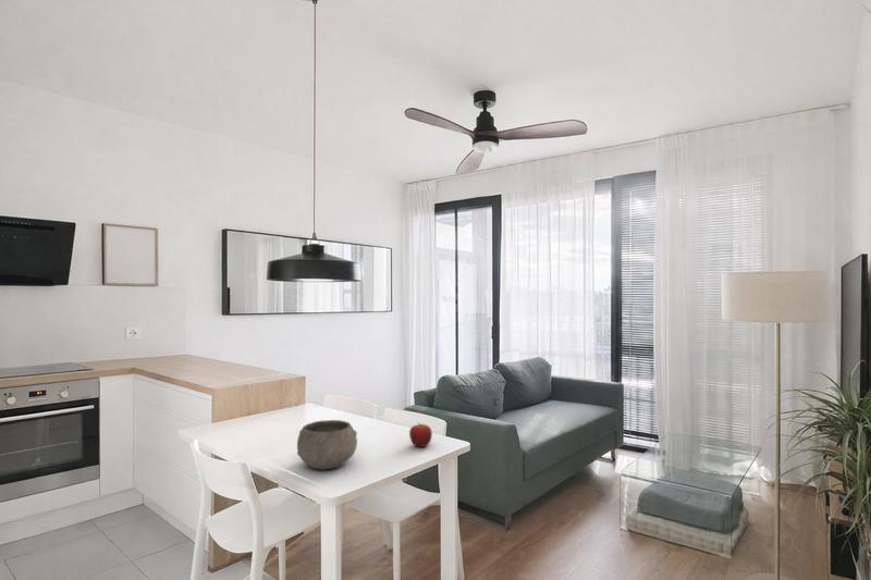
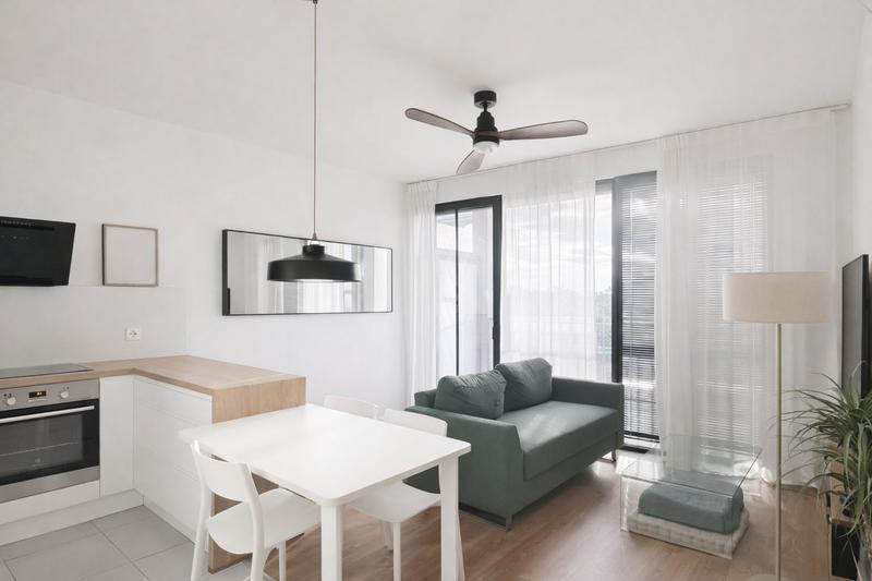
- fruit [408,421,433,448]
- bowl [296,419,358,471]
